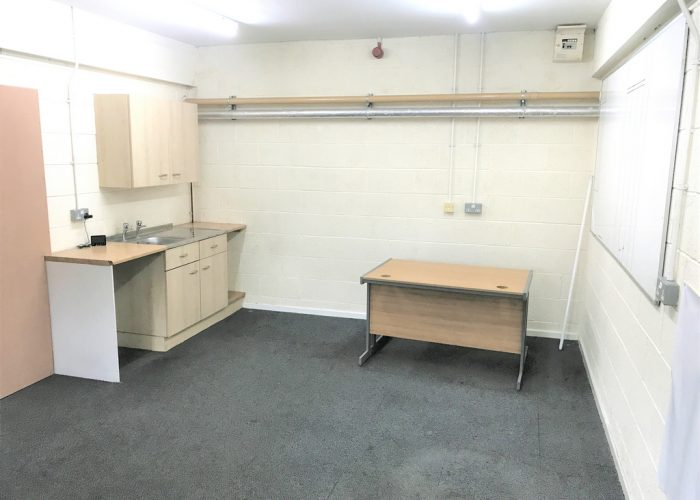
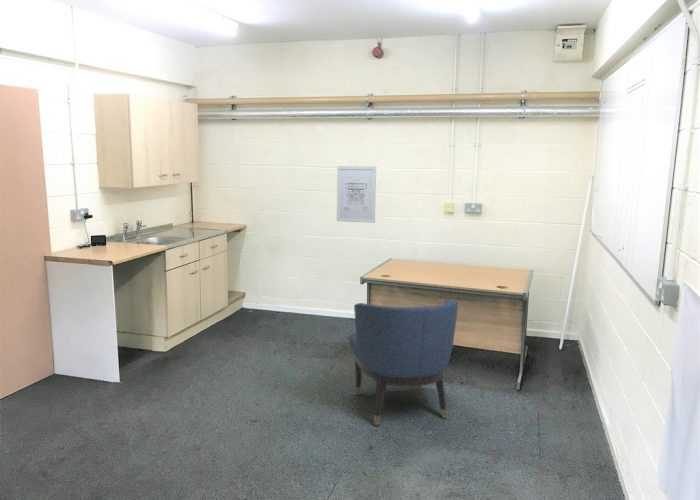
+ chair [349,298,459,426]
+ wall art [336,165,377,224]
